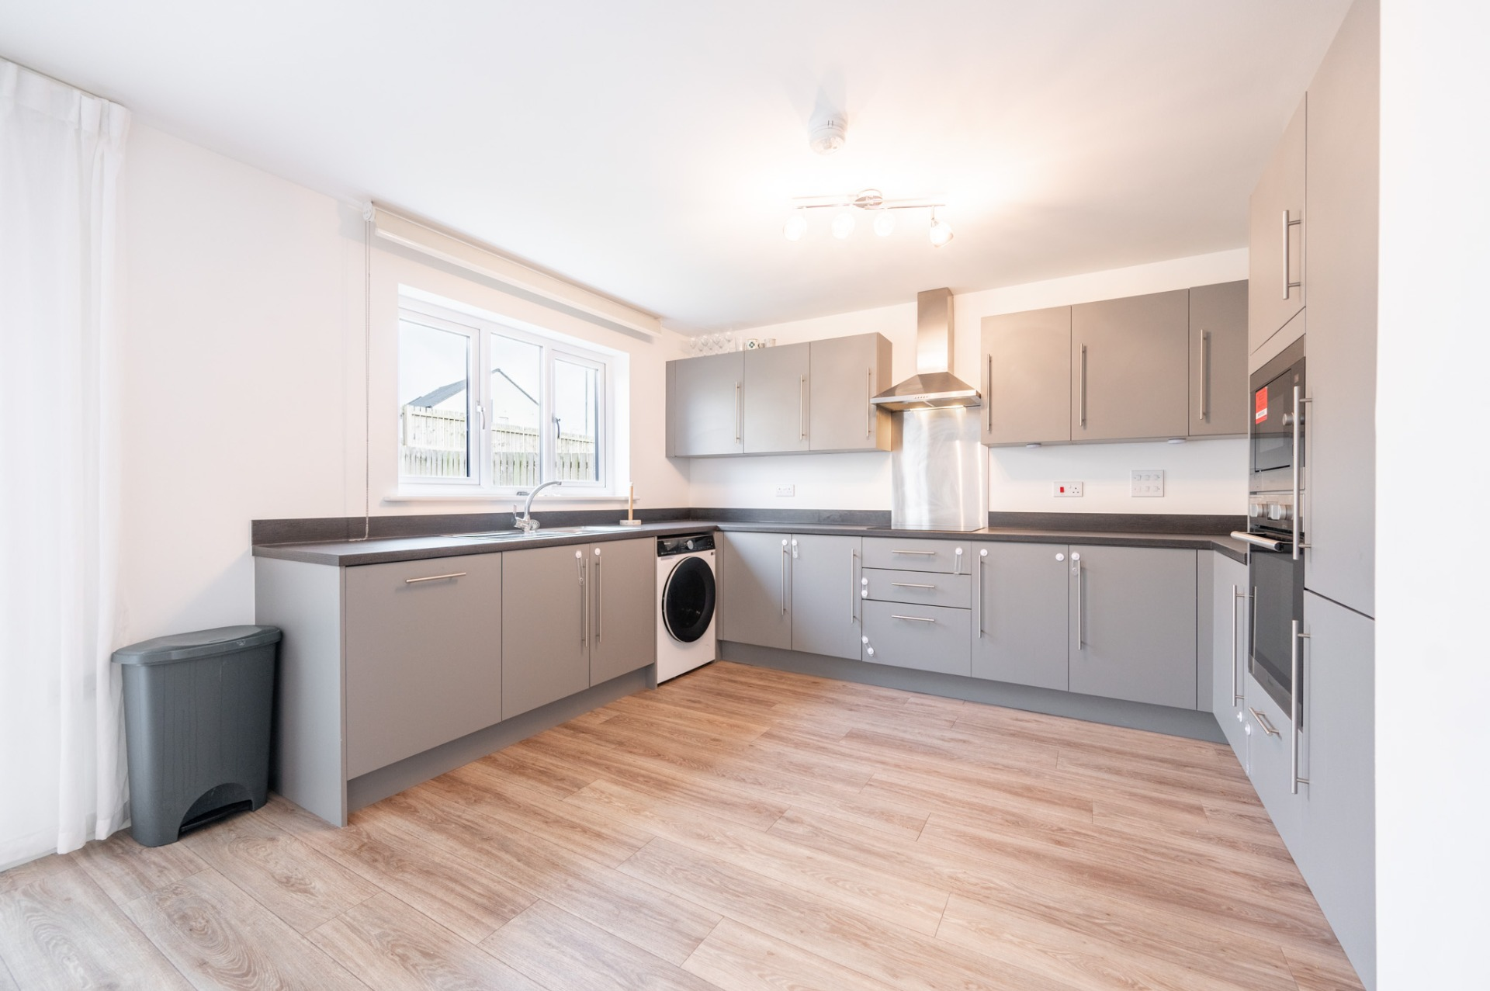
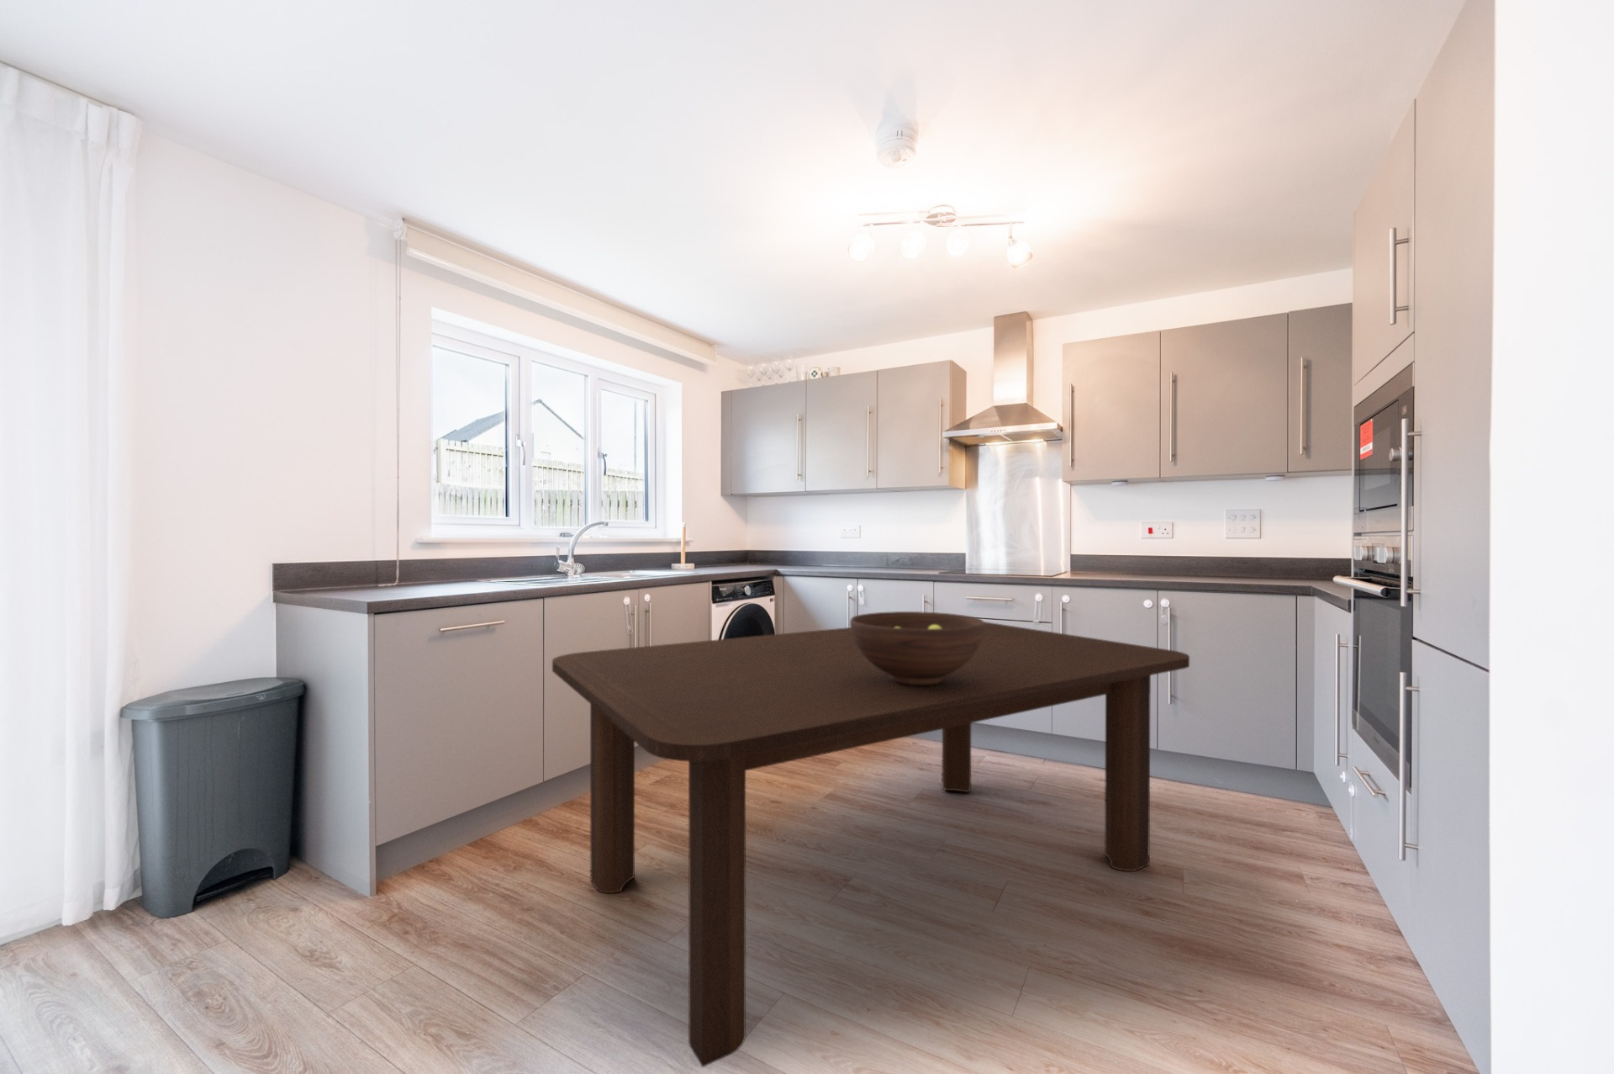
+ dining table [551,621,1190,1068]
+ fruit bowl [850,610,985,686]
